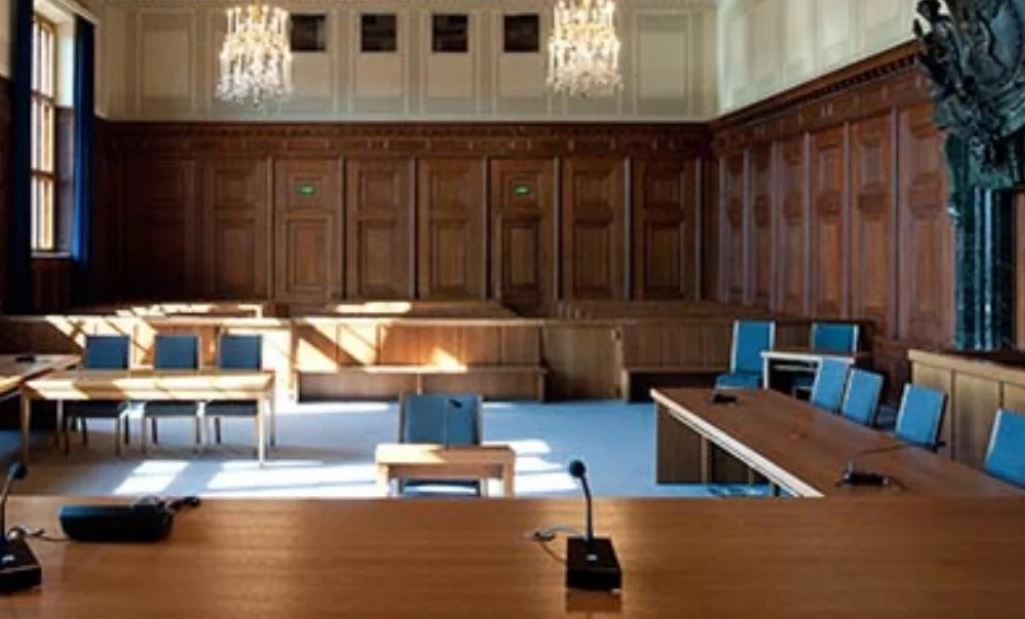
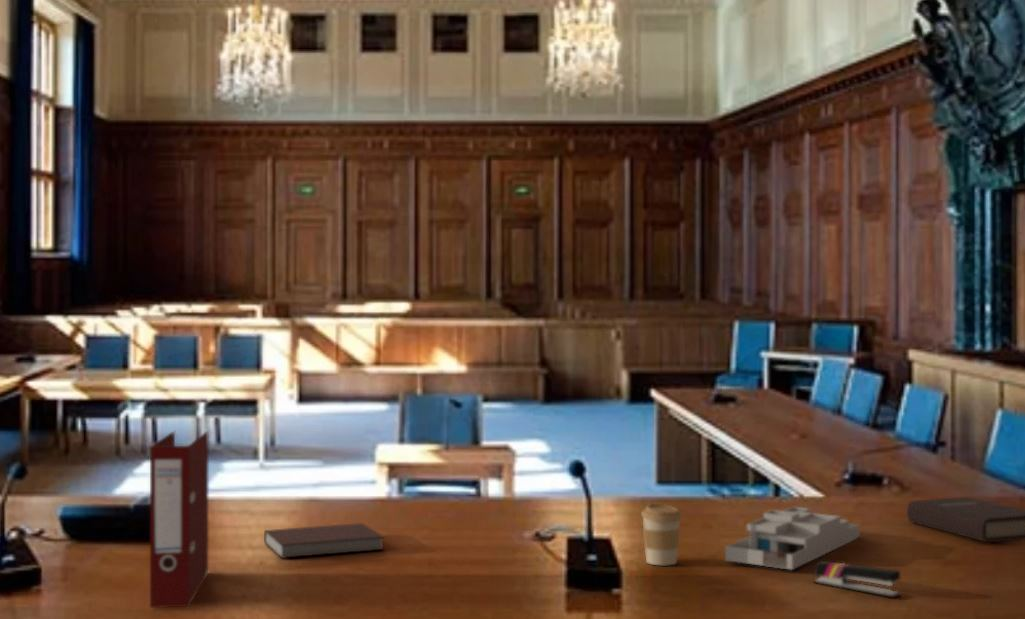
+ stapler [813,560,902,599]
+ desk organizer [724,506,860,571]
+ book [906,496,1025,544]
+ binder [149,429,210,609]
+ coffee cup [640,503,683,566]
+ notebook [263,522,385,559]
